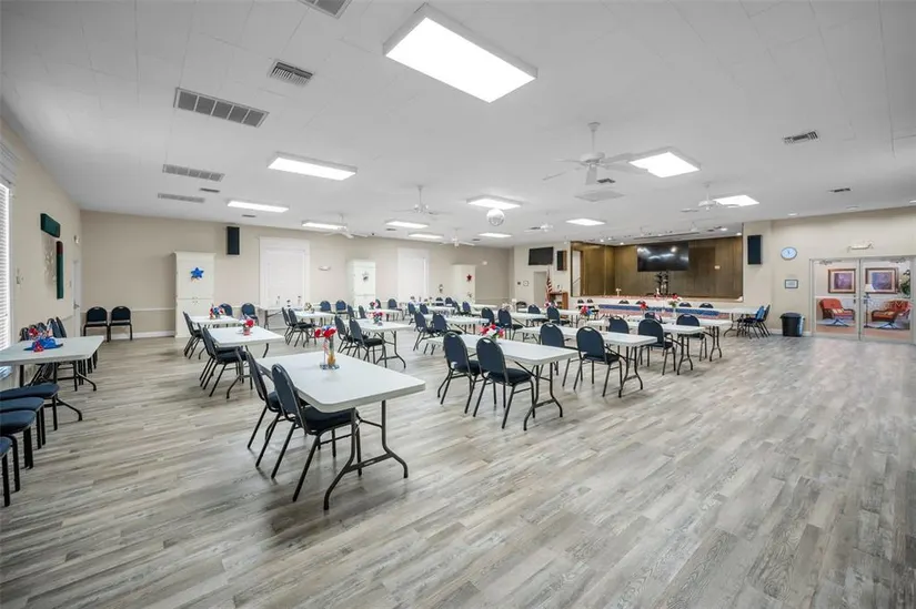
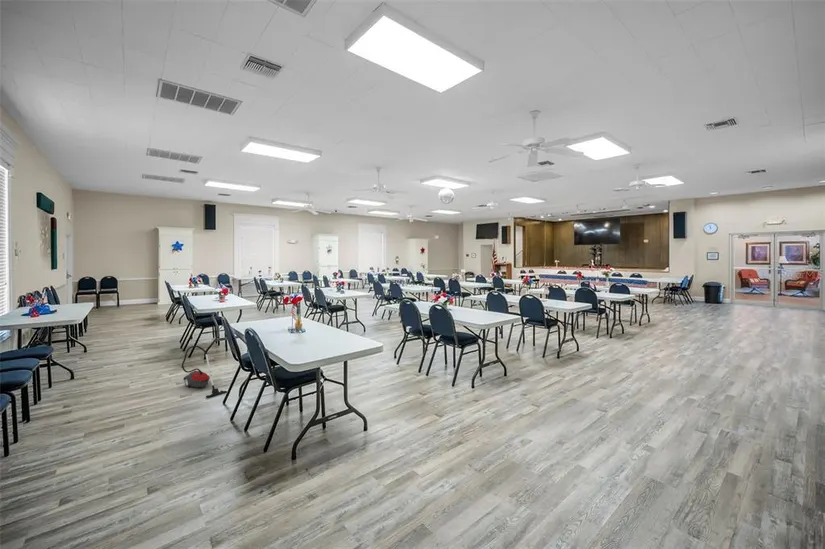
+ vacuum cleaner [181,345,228,398]
